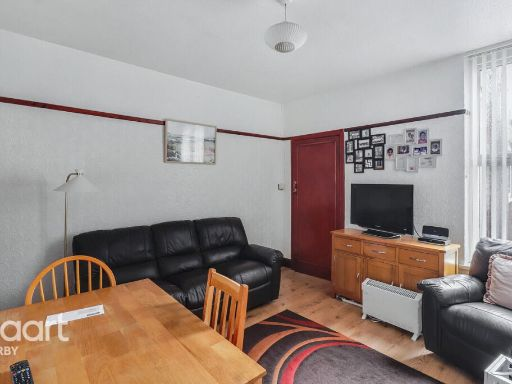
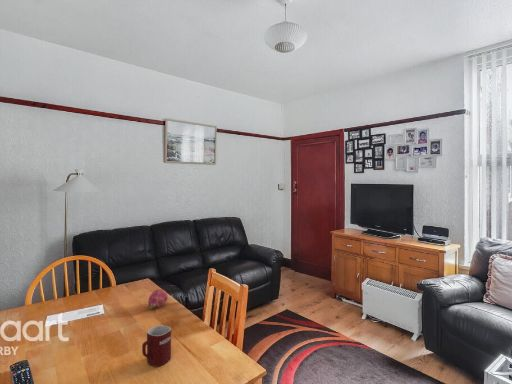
+ fruit [147,288,169,310]
+ mug [141,324,172,367]
